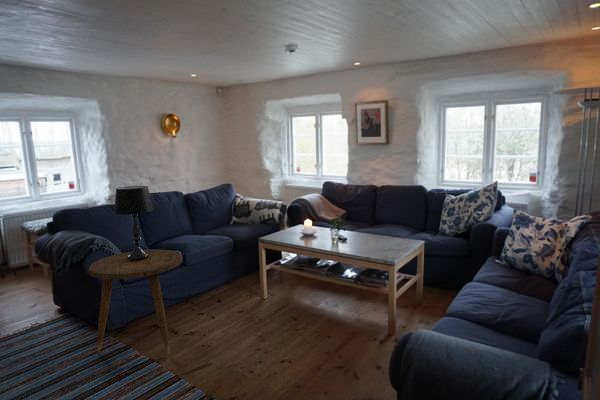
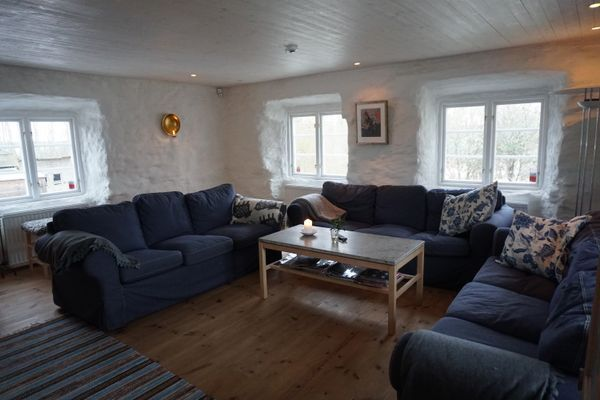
- side table [88,249,183,356]
- table lamp [113,185,155,260]
